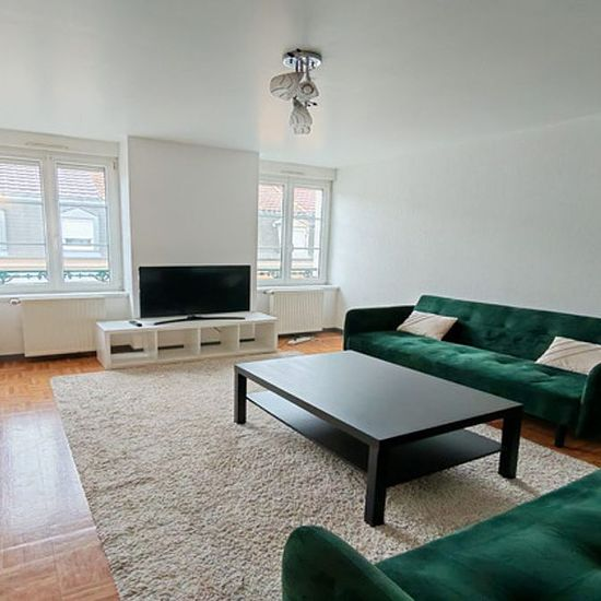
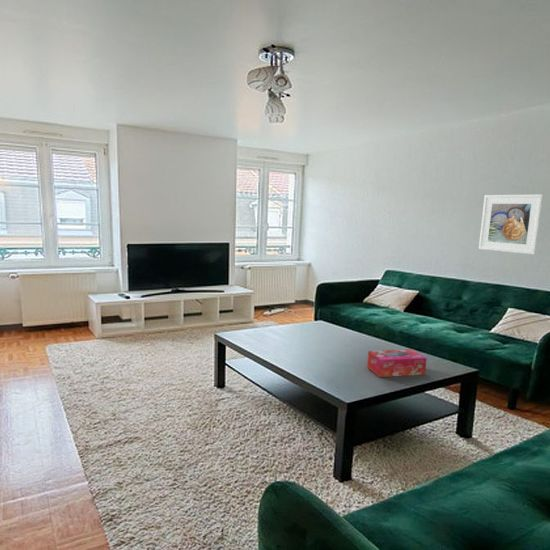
+ tissue box [366,348,428,378]
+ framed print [478,193,544,256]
